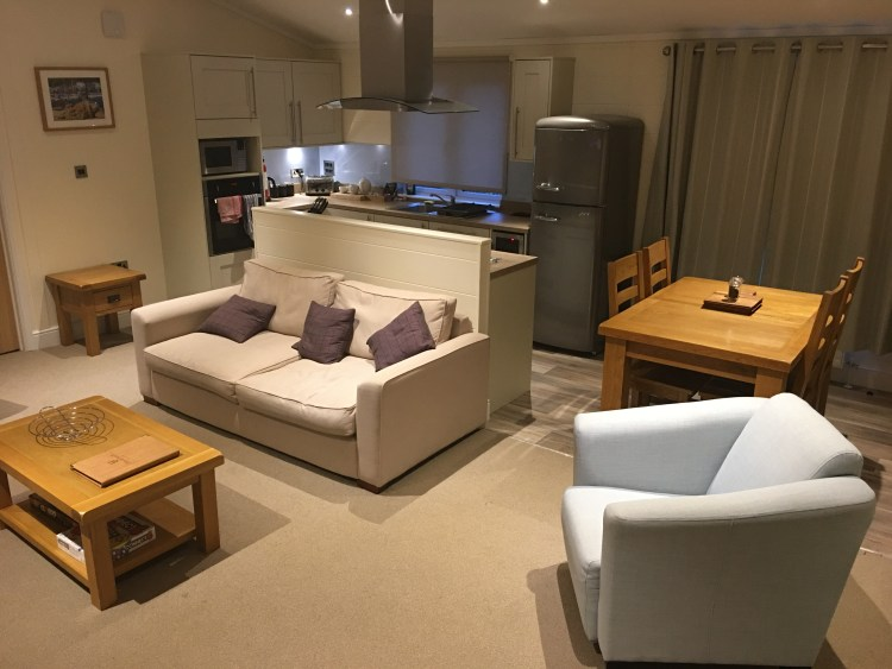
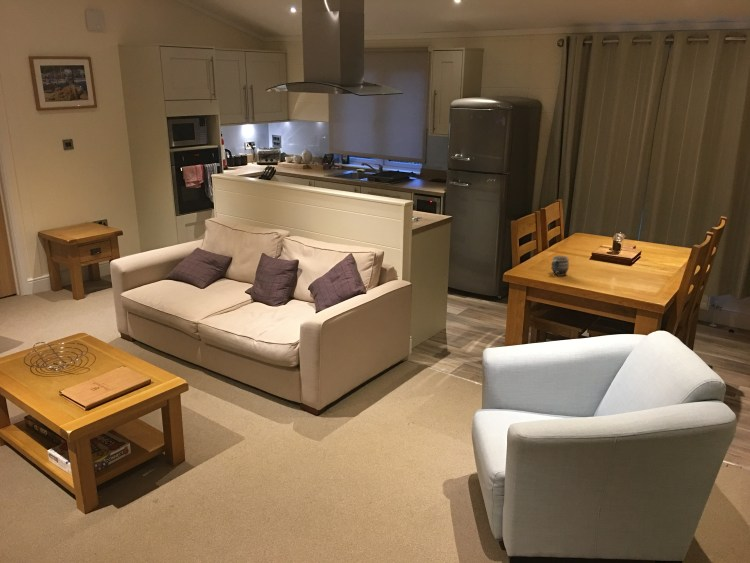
+ mug [550,255,570,277]
